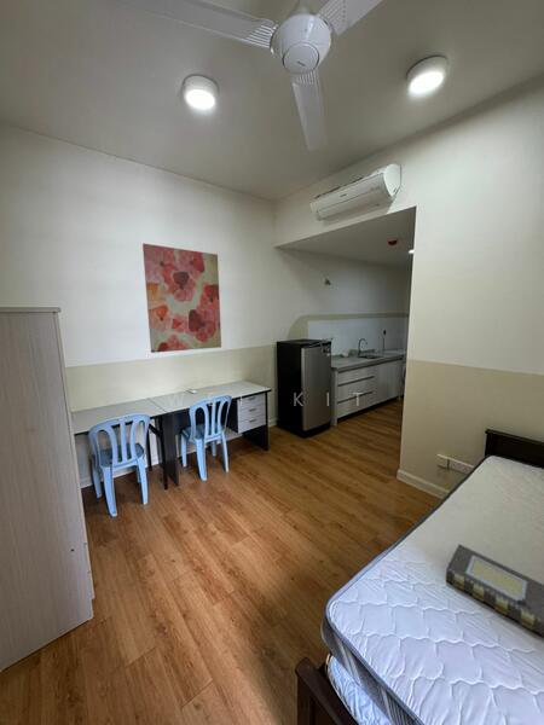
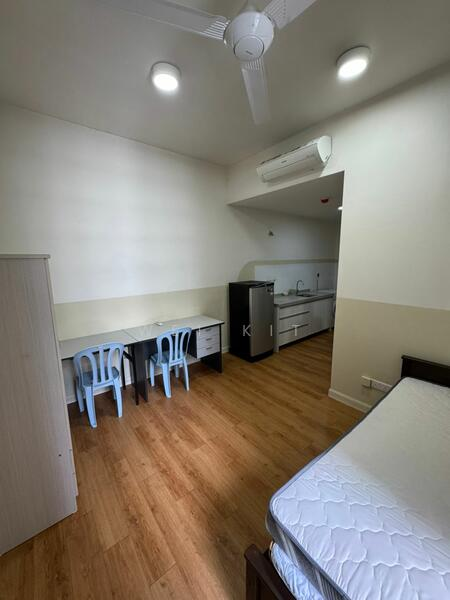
- book [445,543,544,637]
- wall art [141,243,222,354]
